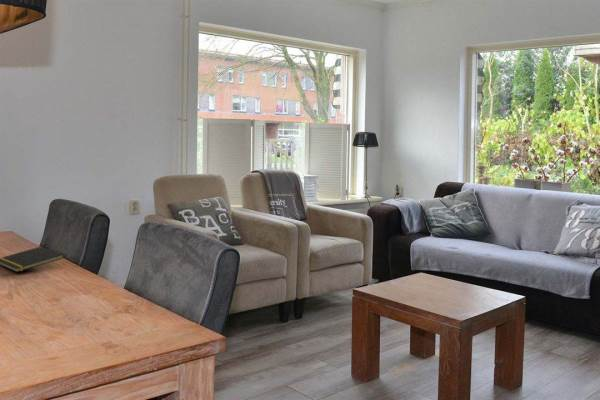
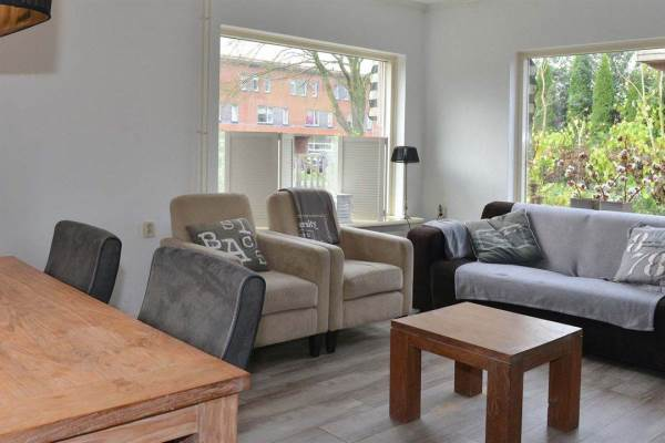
- notepad [0,246,66,273]
